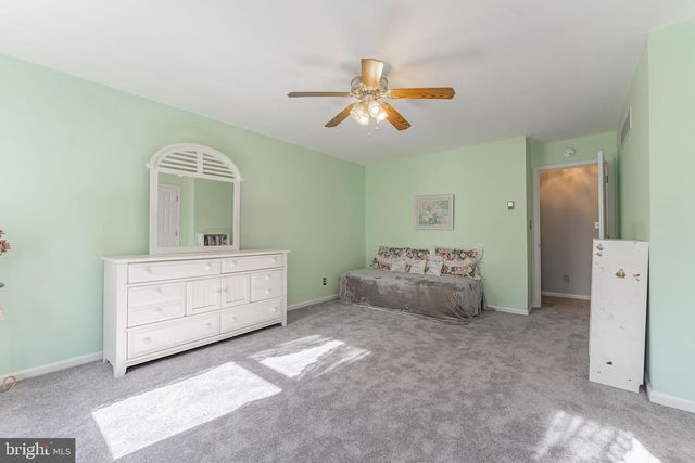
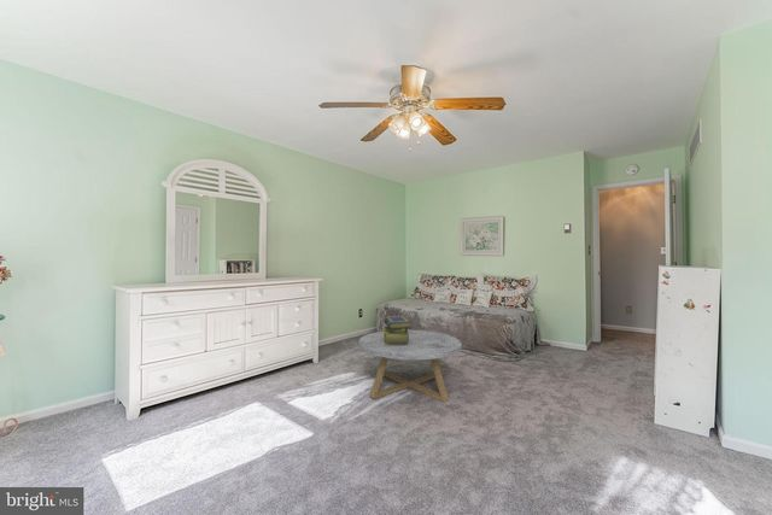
+ coffee table [358,329,463,403]
+ stack of books [382,315,411,345]
